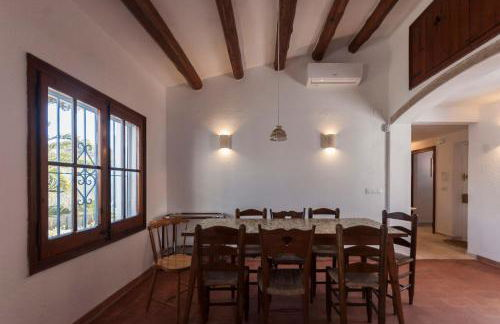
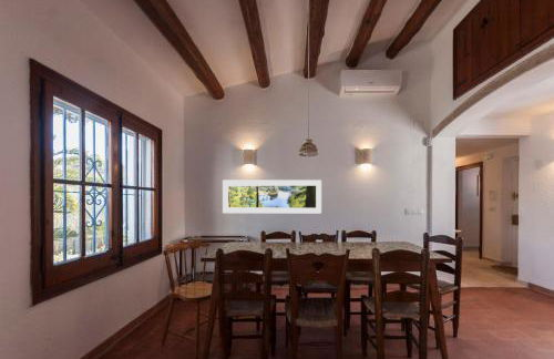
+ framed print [222,180,322,214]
